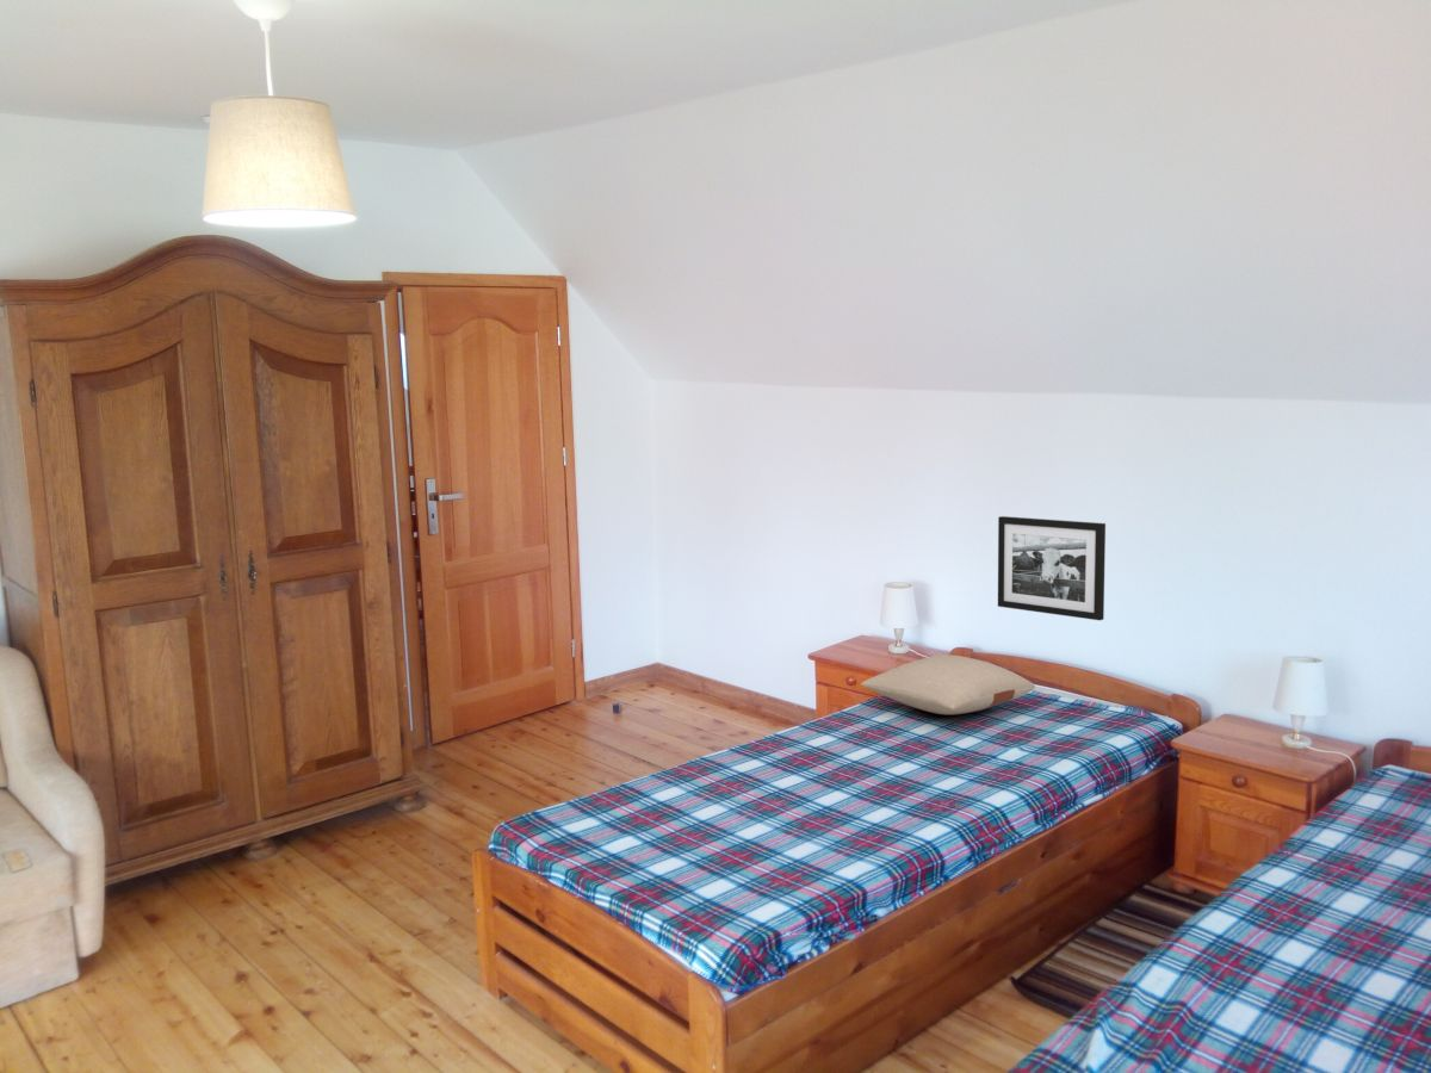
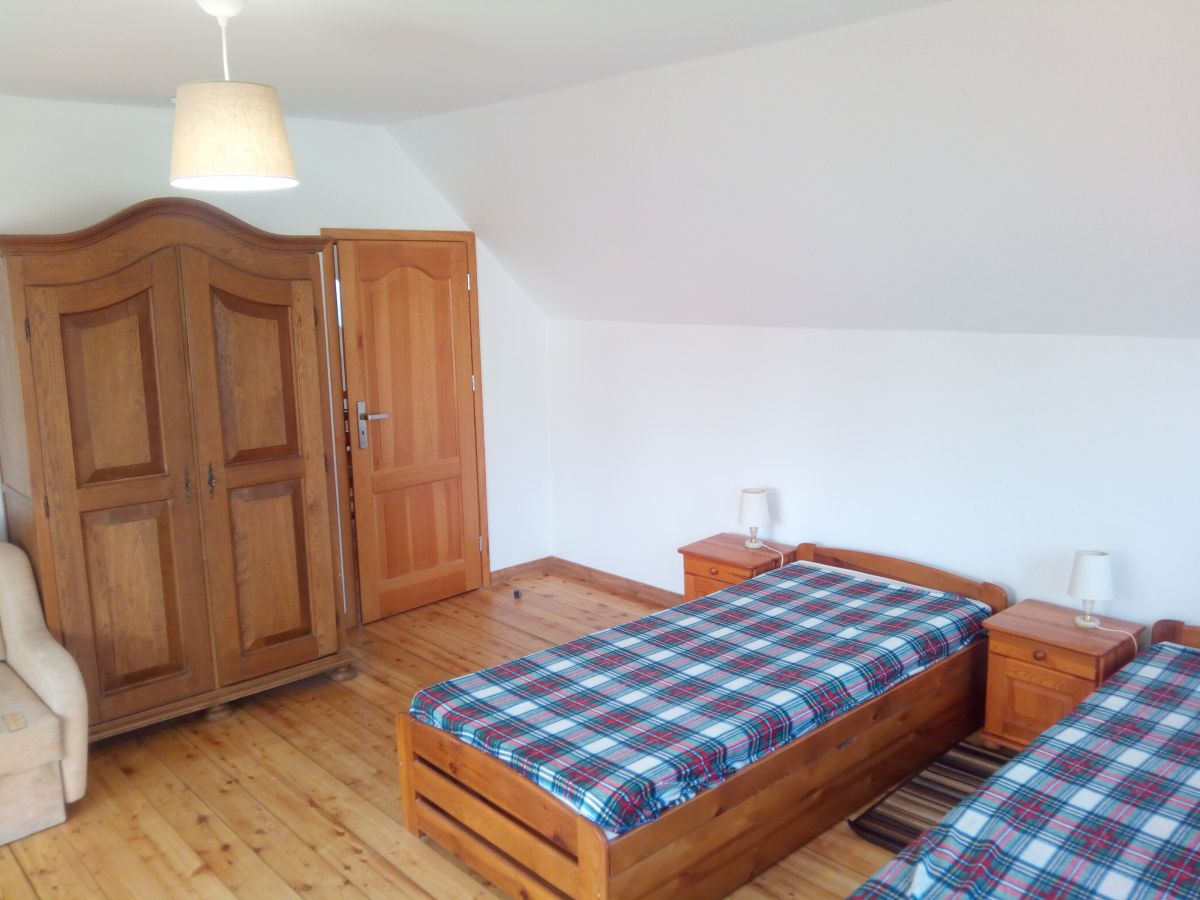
- pillow [860,653,1036,715]
- picture frame [997,515,1107,621]
